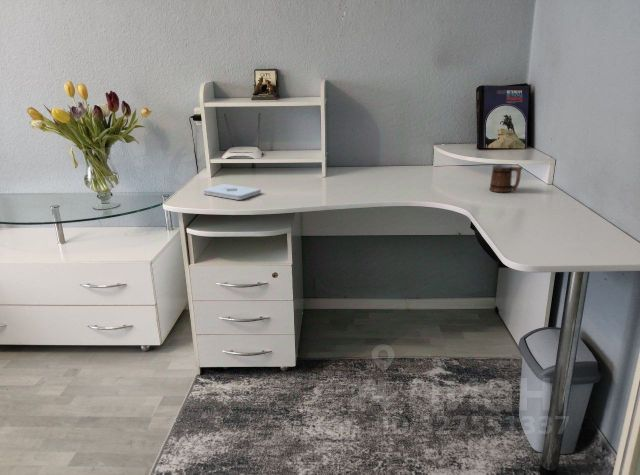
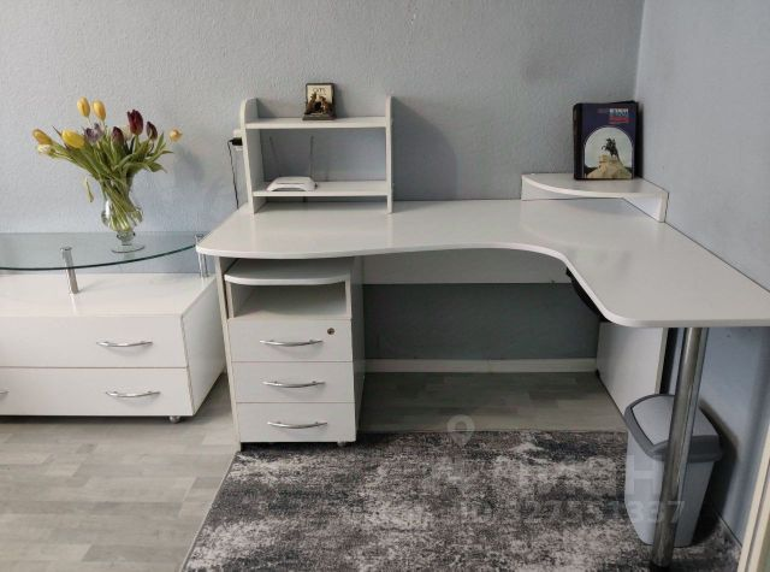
- mug [489,163,523,193]
- notepad [202,183,262,201]
